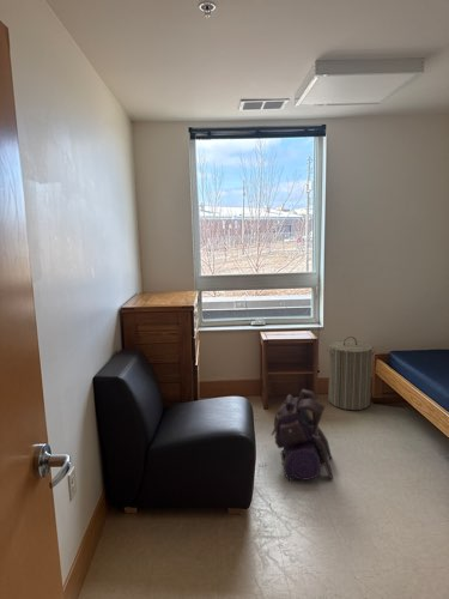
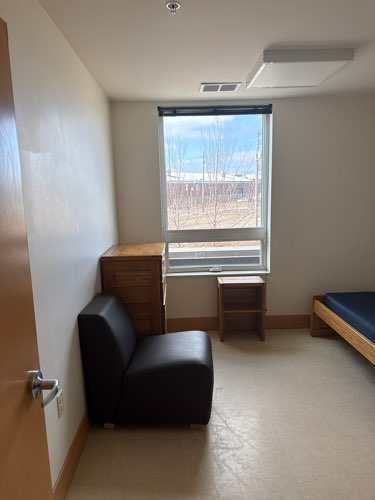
- laundry hamper [324,335,377,411]
- backpack [269,388,334,483]
